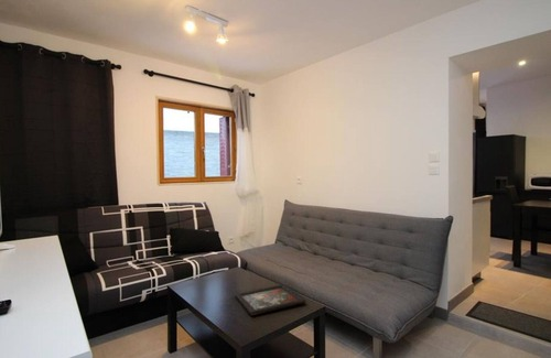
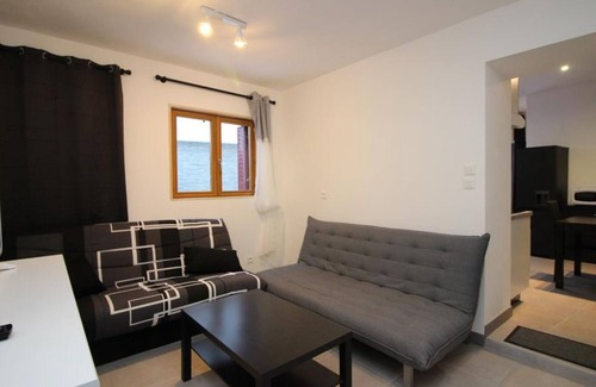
- decorative tray [234,283,307,316]
